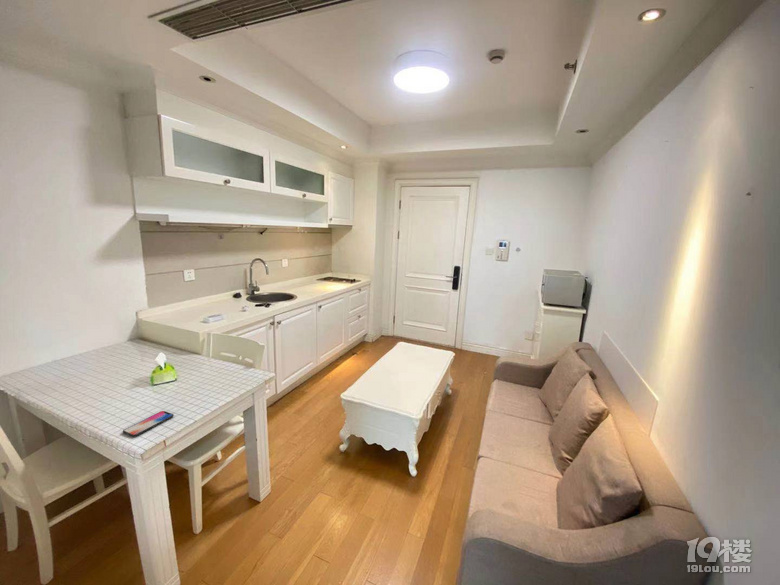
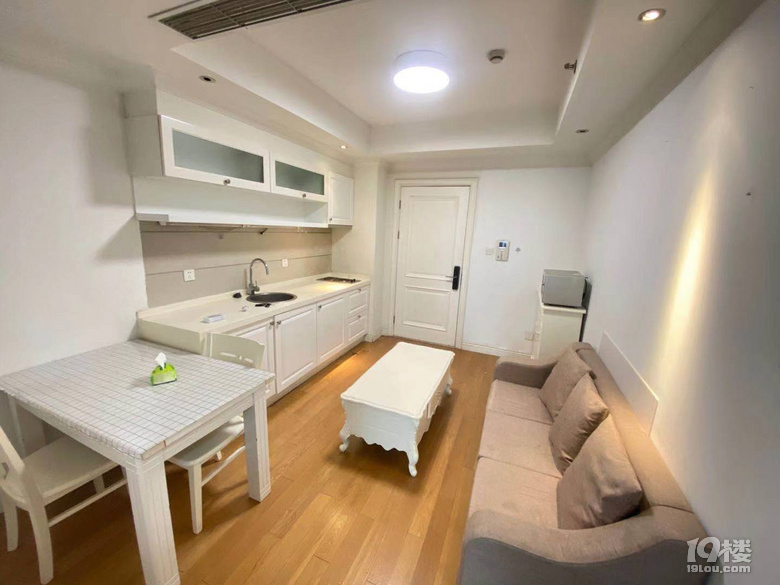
- smartphone [122,410,175,438]
